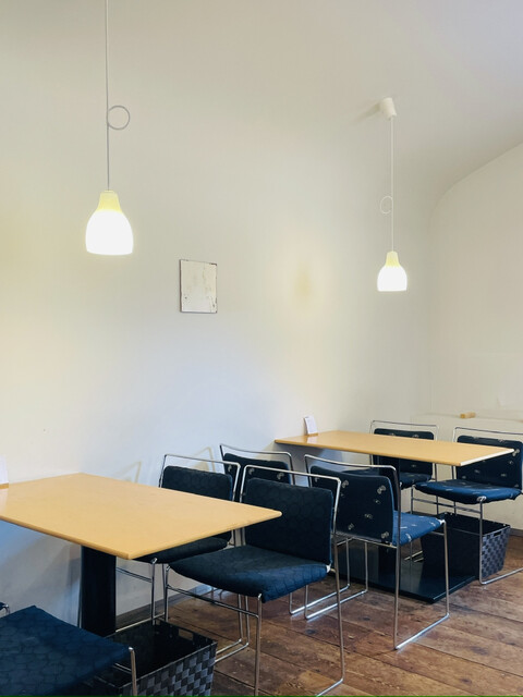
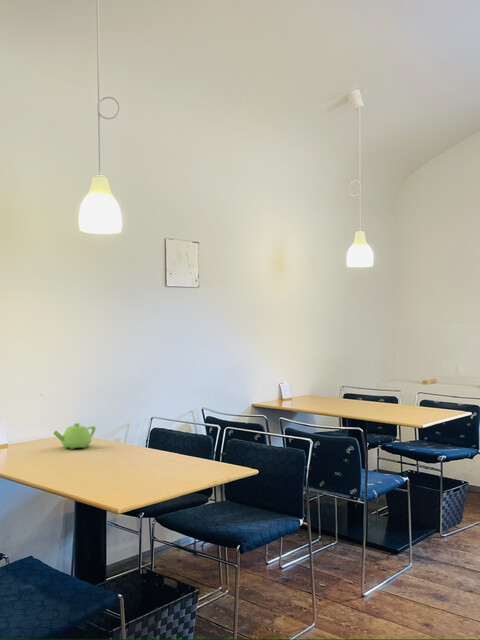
+ teapot [52,422,97,450]
